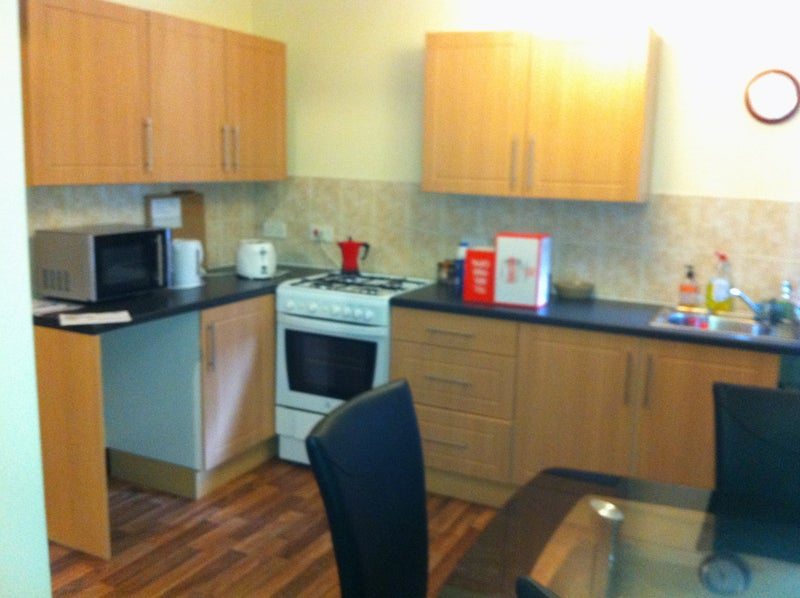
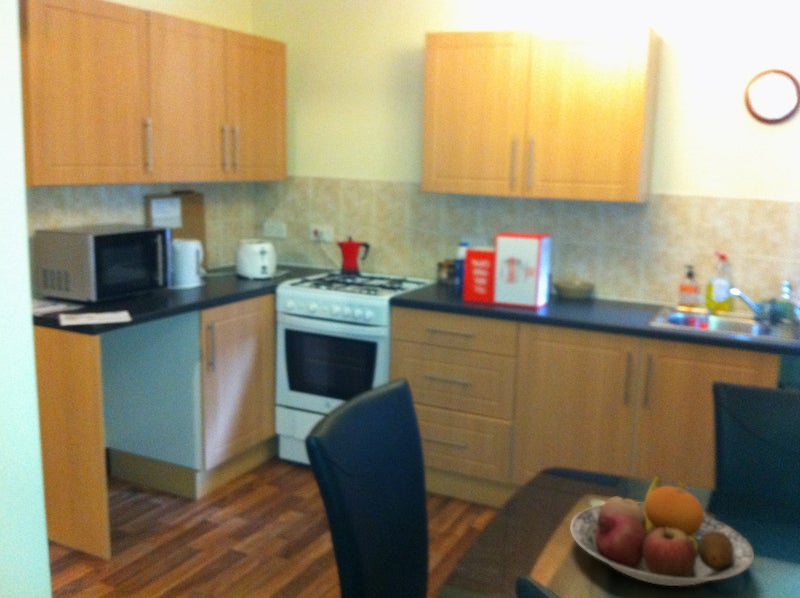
+ fruit bowl [569,473,755,587]
